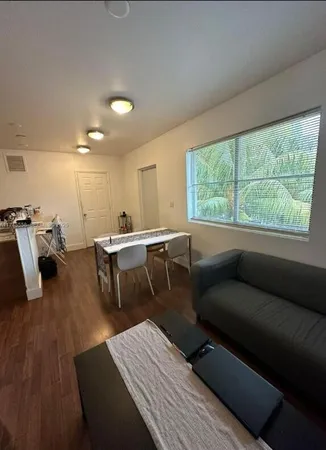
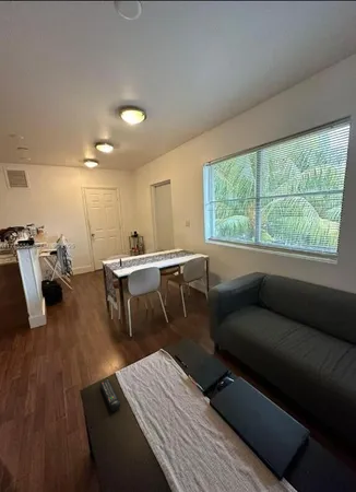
+ remote control [99,378,121,412]
